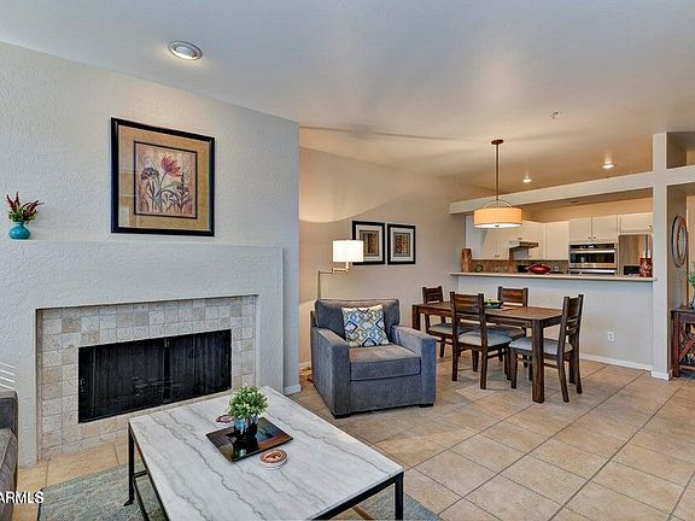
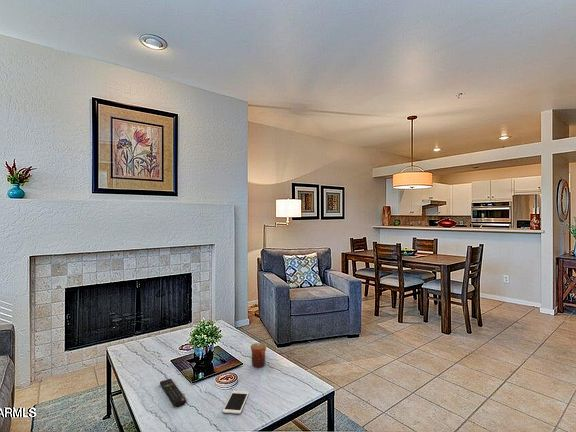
+ cell phone [222,390,250,415]
+ mug [249,342,267,368]
+ remote control [159,378,187,408]
